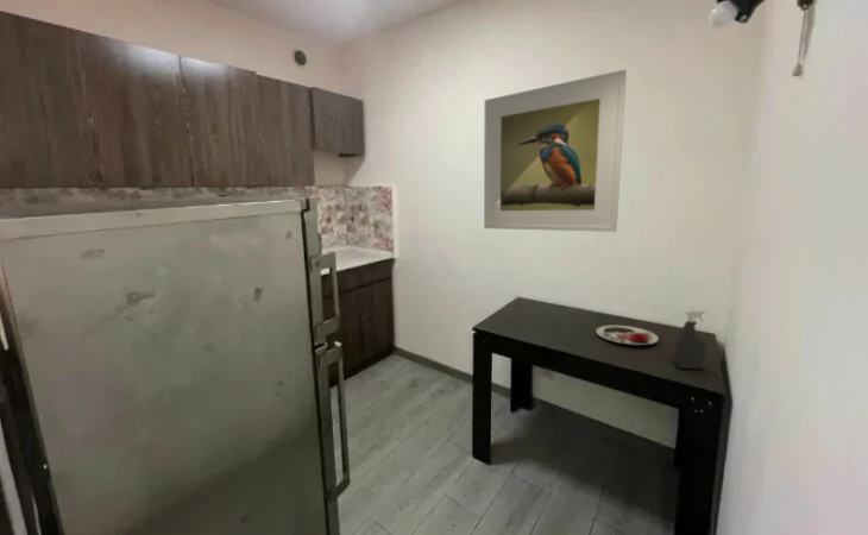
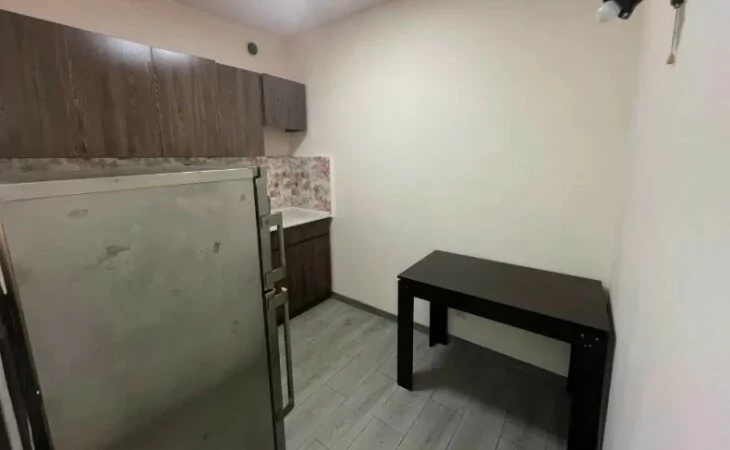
- spray bottle [674,308,707,370]
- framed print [483,68,628,233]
- plate [595,325,660,346]
